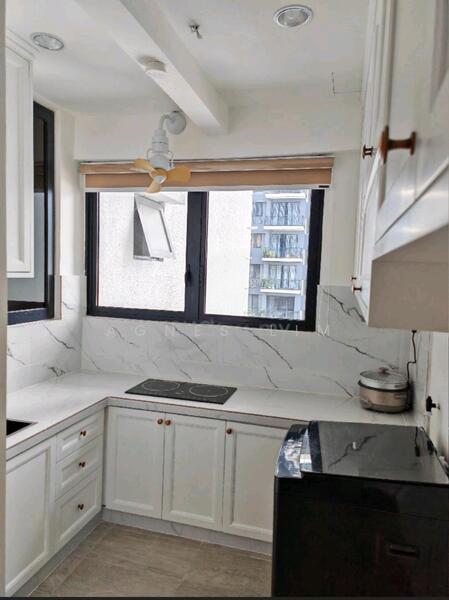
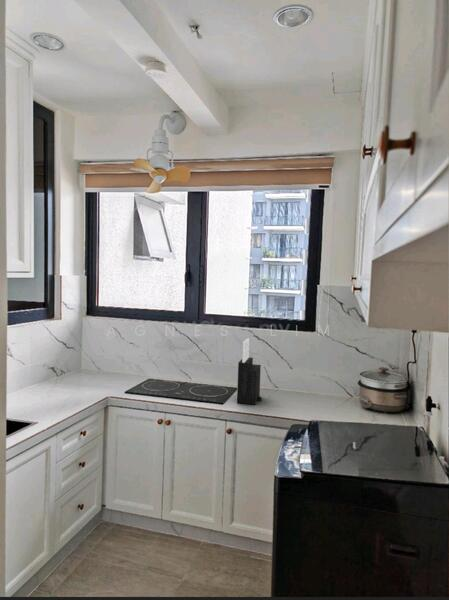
+ knife block [236,337,262,406]
